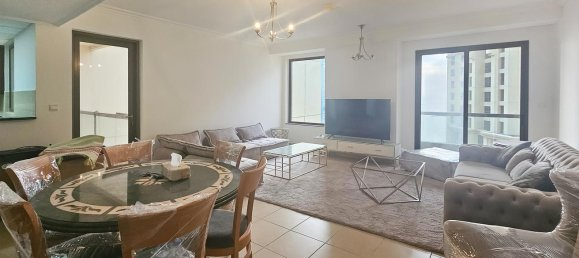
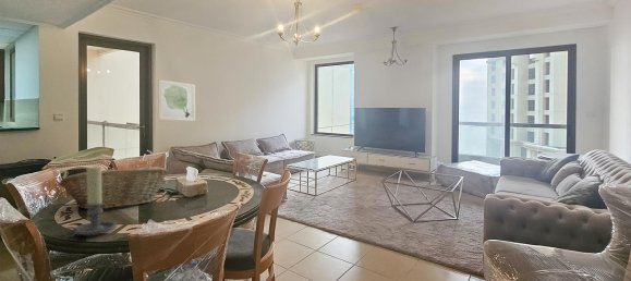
+ wall art [158,78,196,122]
+ fruit basket [58,166,169,210]
+ candle holder [62,166,118,237]
